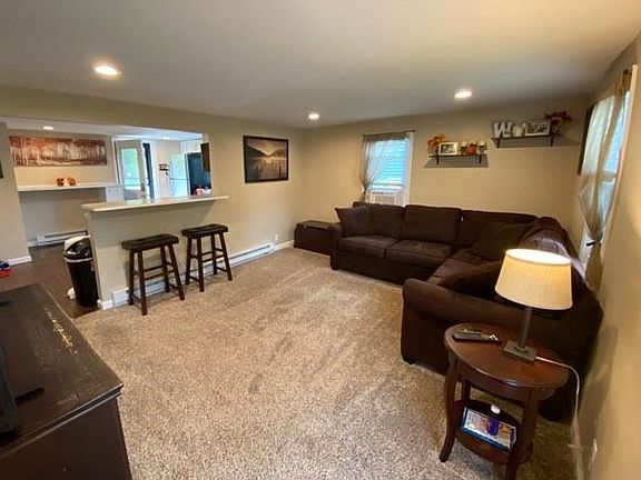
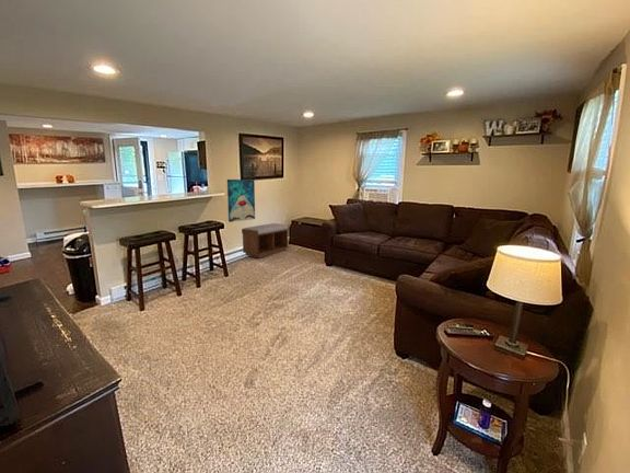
+ wall art [226,178,256,223]
+ bench [241,222,290,259]
